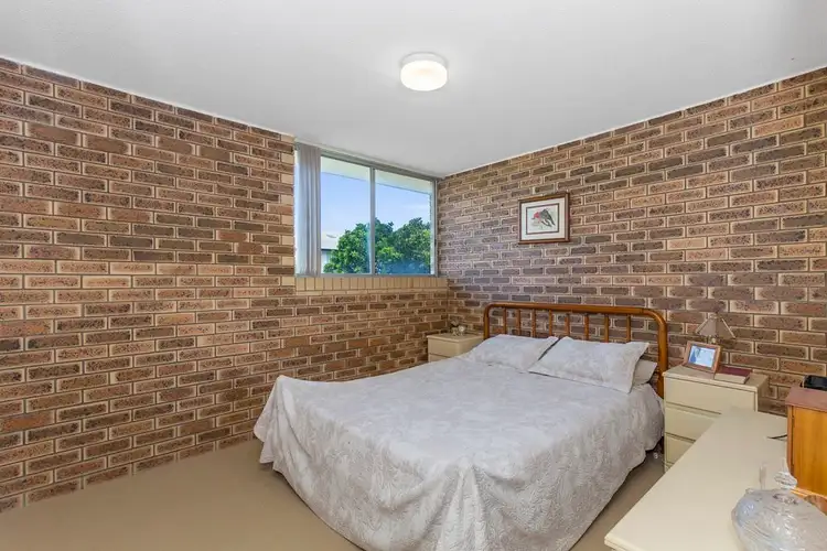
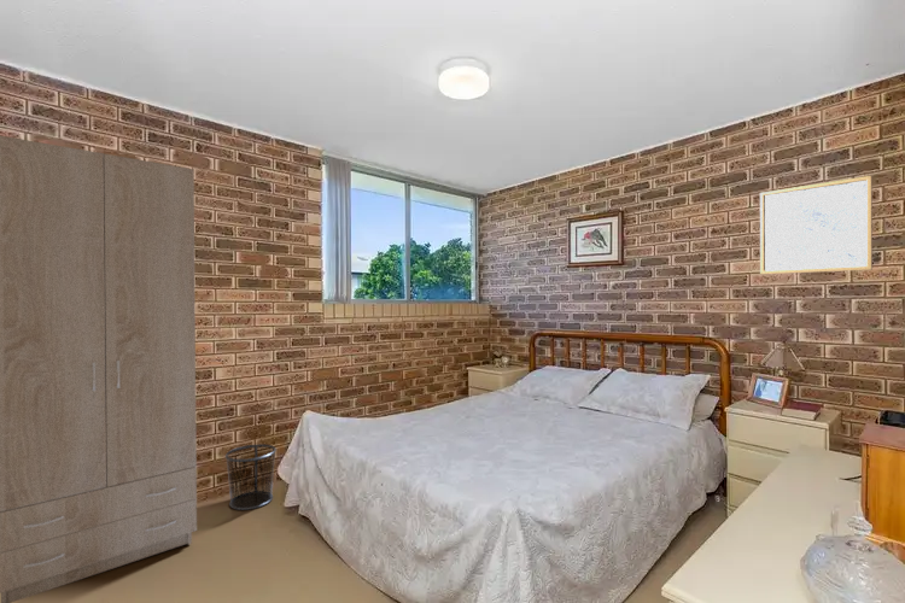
+ waste bin [224,443,278,511]
+ wardrobe [0,134,198,603]
+ wall art [759,175,874,275]
